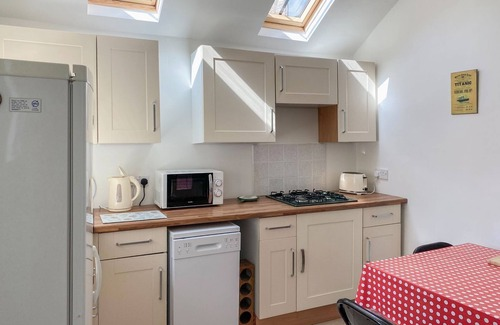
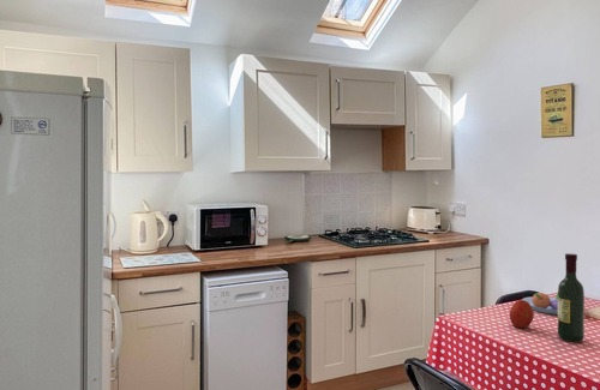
+ wine bottle [557,252,586,343]
+ fruit bowl [521,292,558,316]
+ apple [509,299,535,329]
